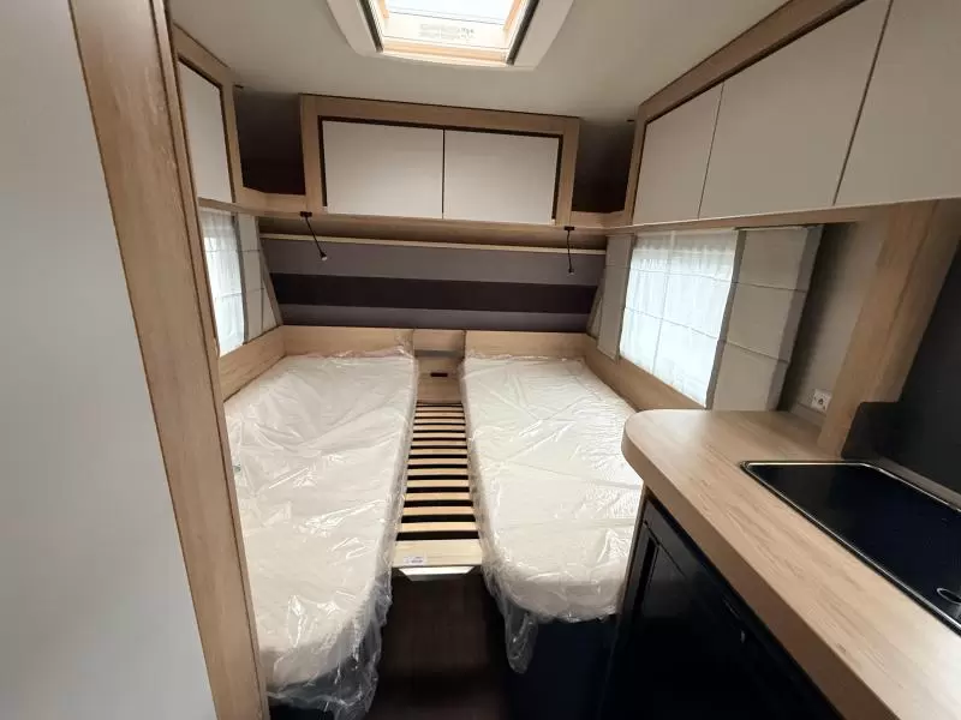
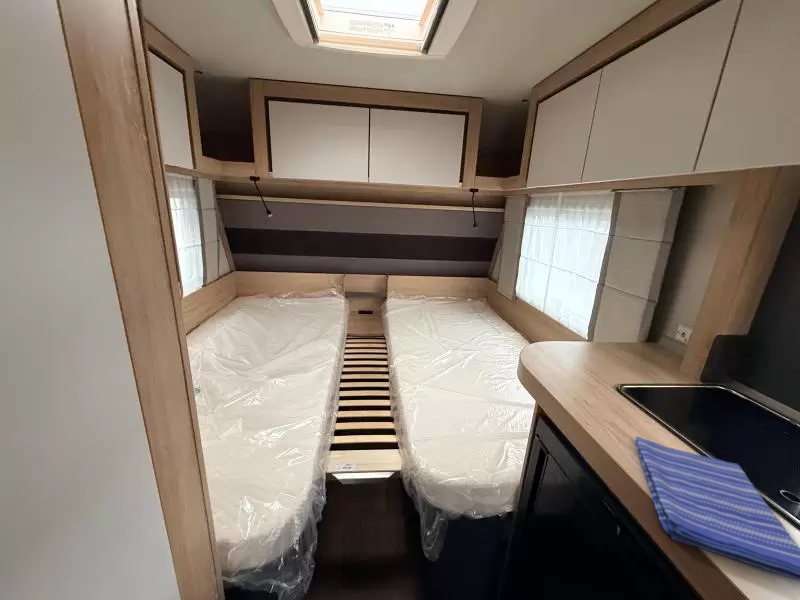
+ dish towel [635,435,800,582]
